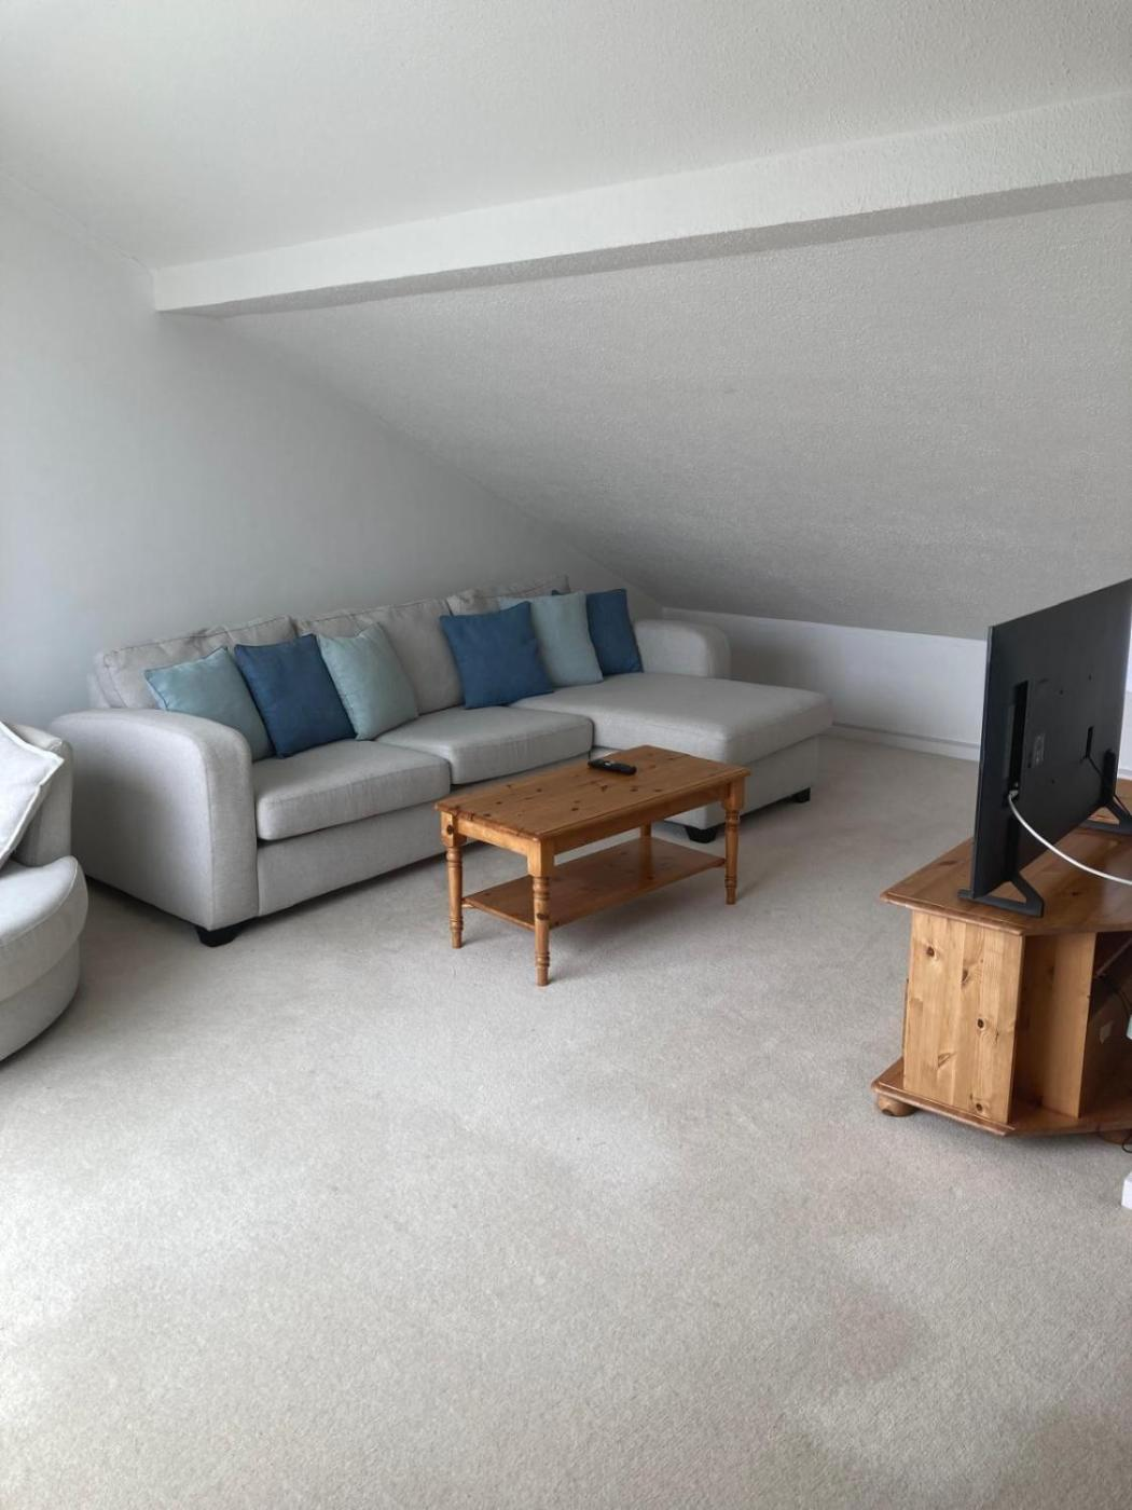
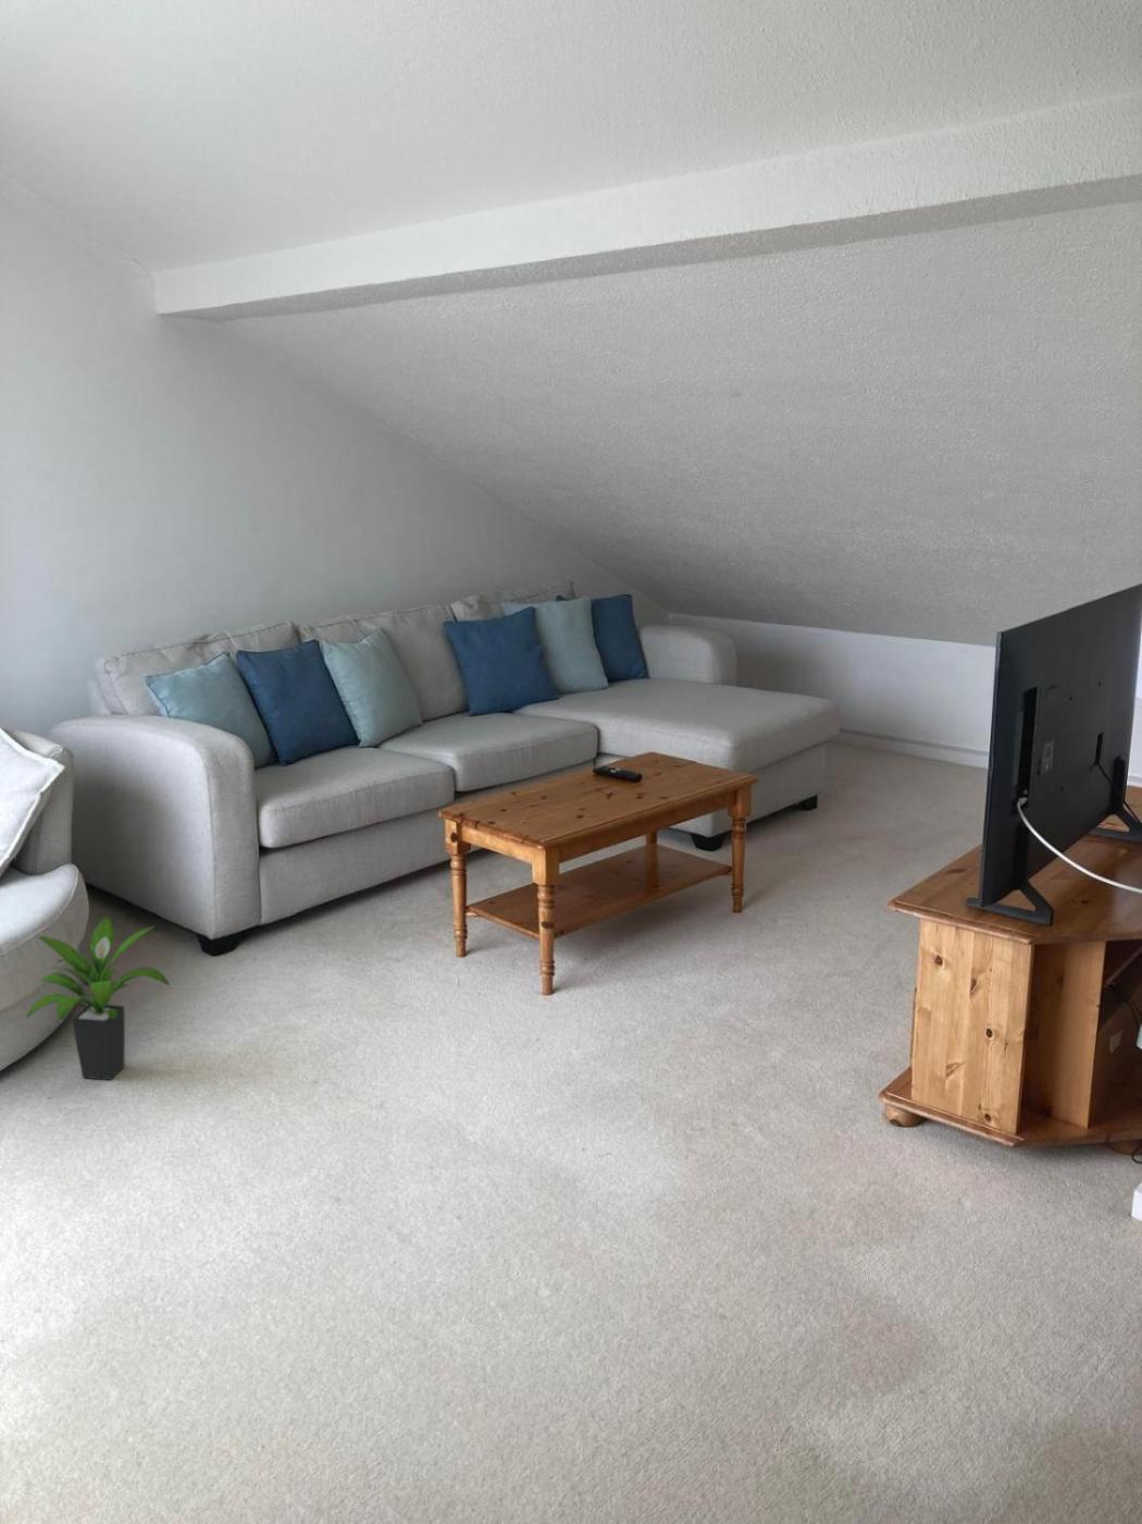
+ potted plant [25,916,170,1081]
